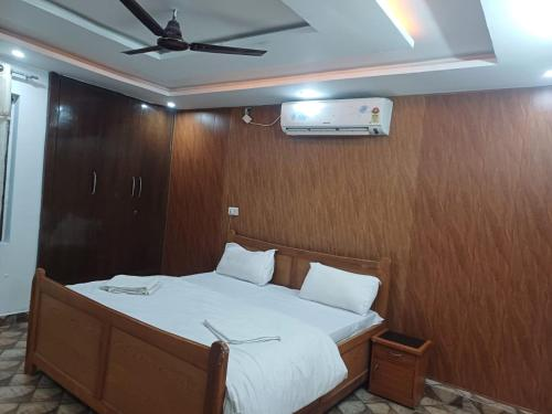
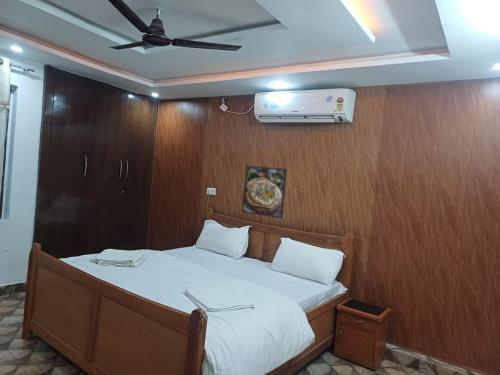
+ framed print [241,165,288,219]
